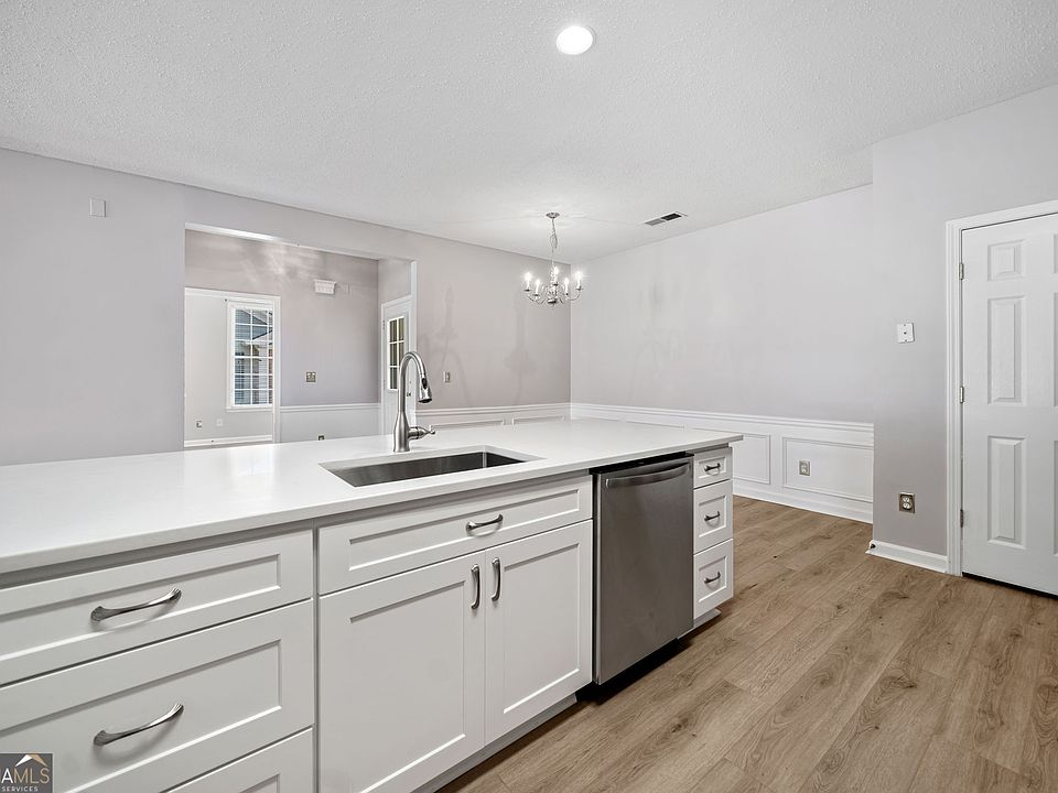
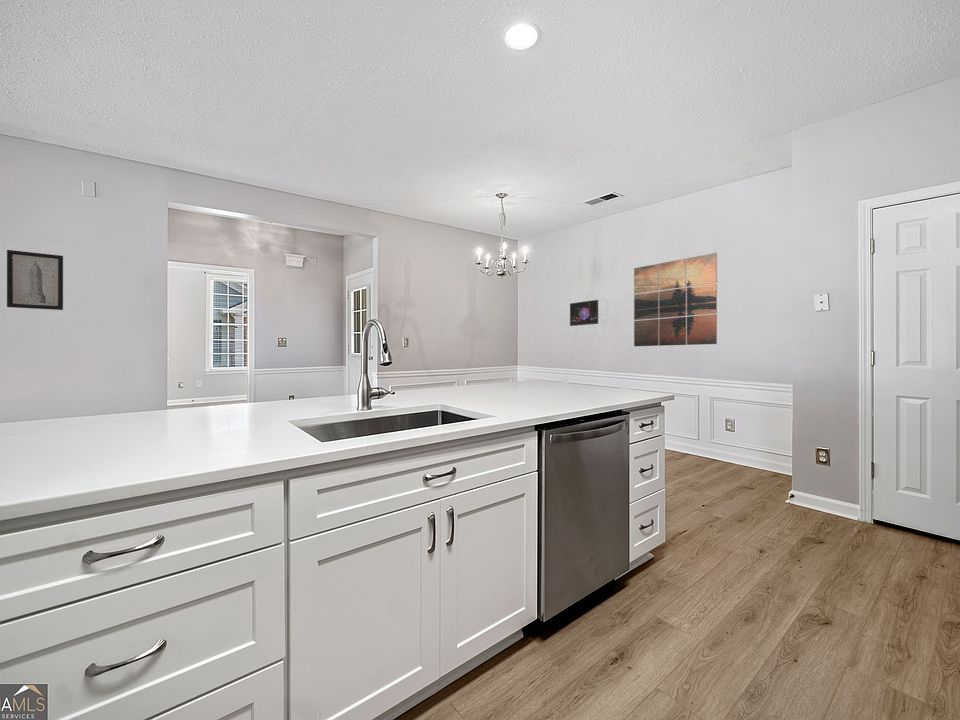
+ wall art [633,252,718,347]
+ wall art [6,249,64,311]
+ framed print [569,299,599,327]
